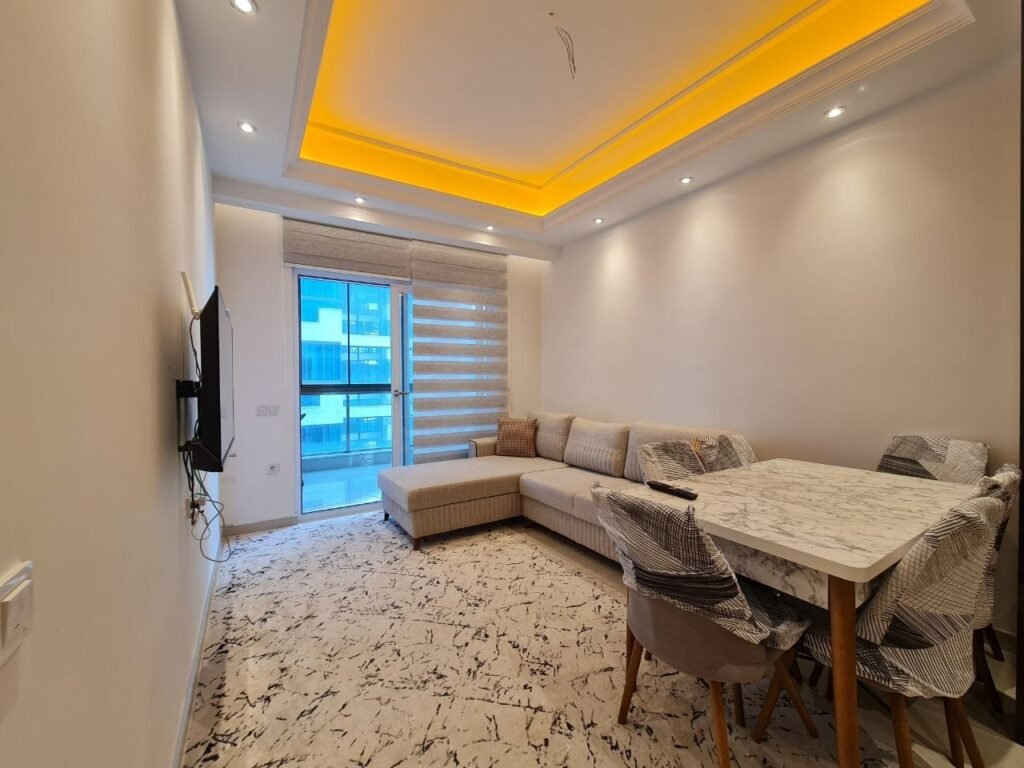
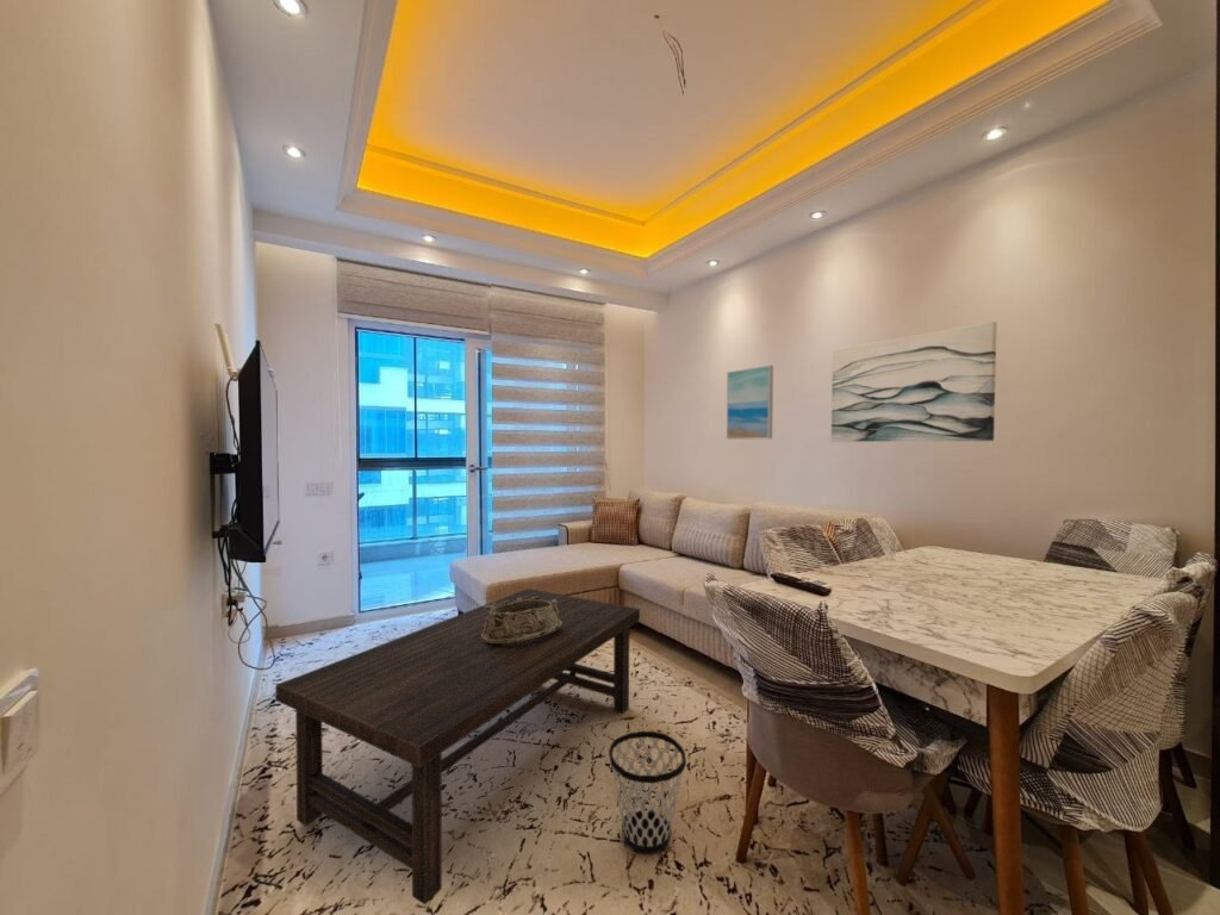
+ wall art [726,365,774,441]
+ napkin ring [481,597,562,643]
+ coffee table [274,587,641,905]
+ wastebasket [608,730,687,855]
+ wall art [830,320,998,443]
